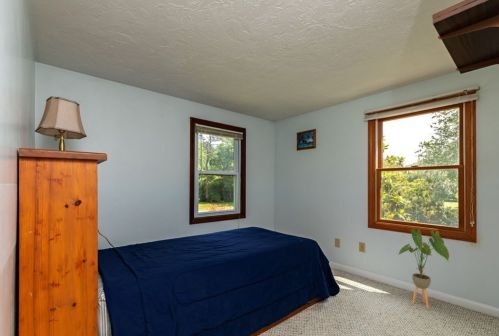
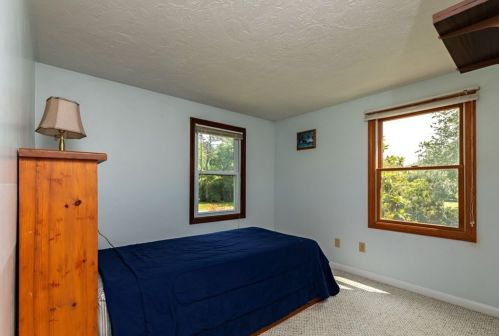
- house plant [397,228,450,310]
